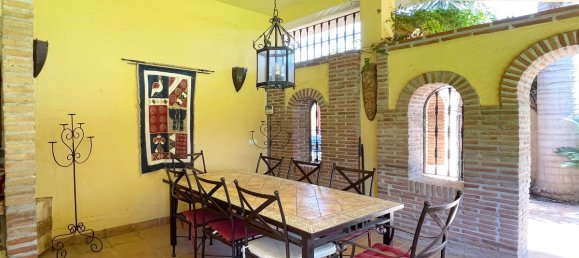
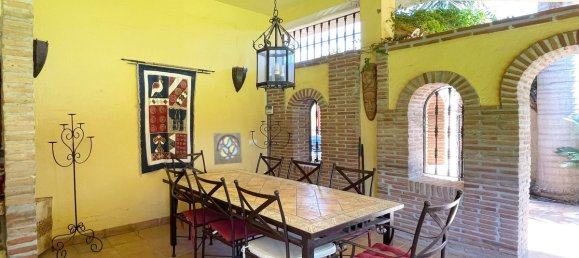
+ wall ornament [213,132,243,166]
